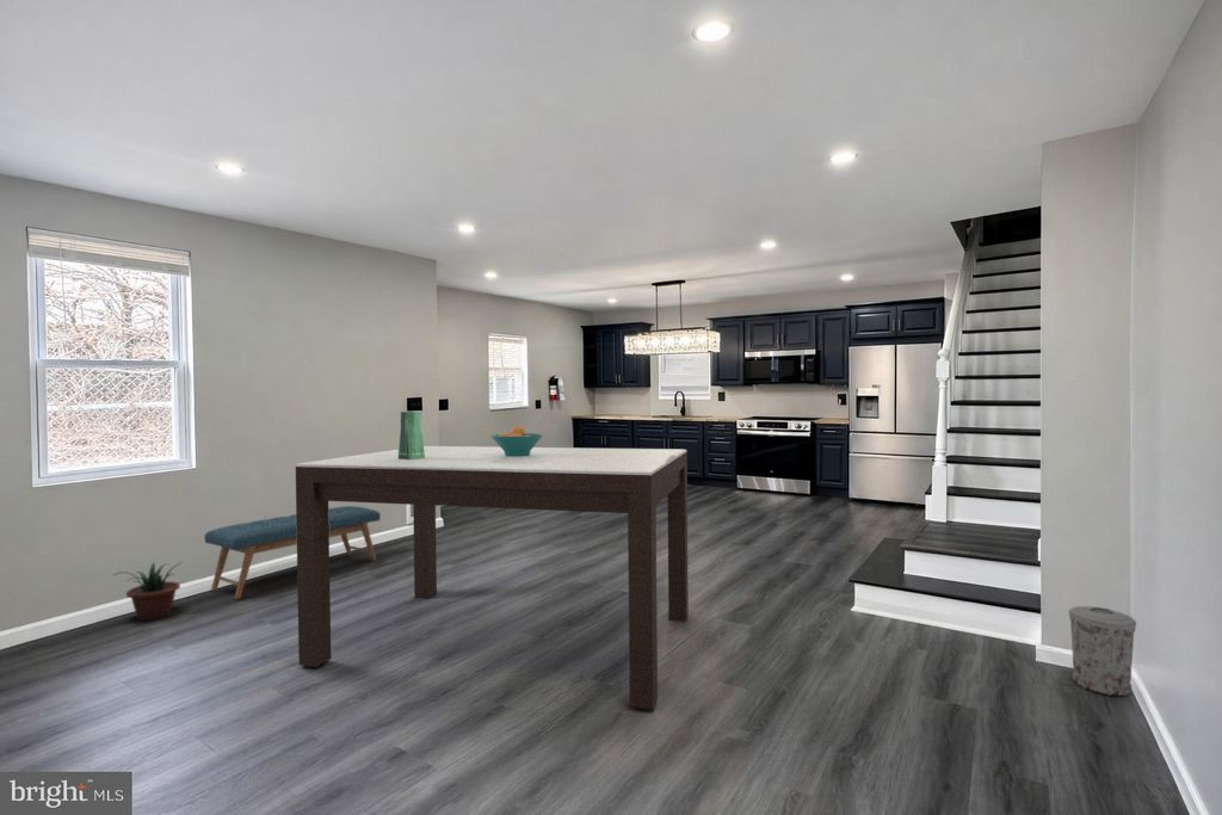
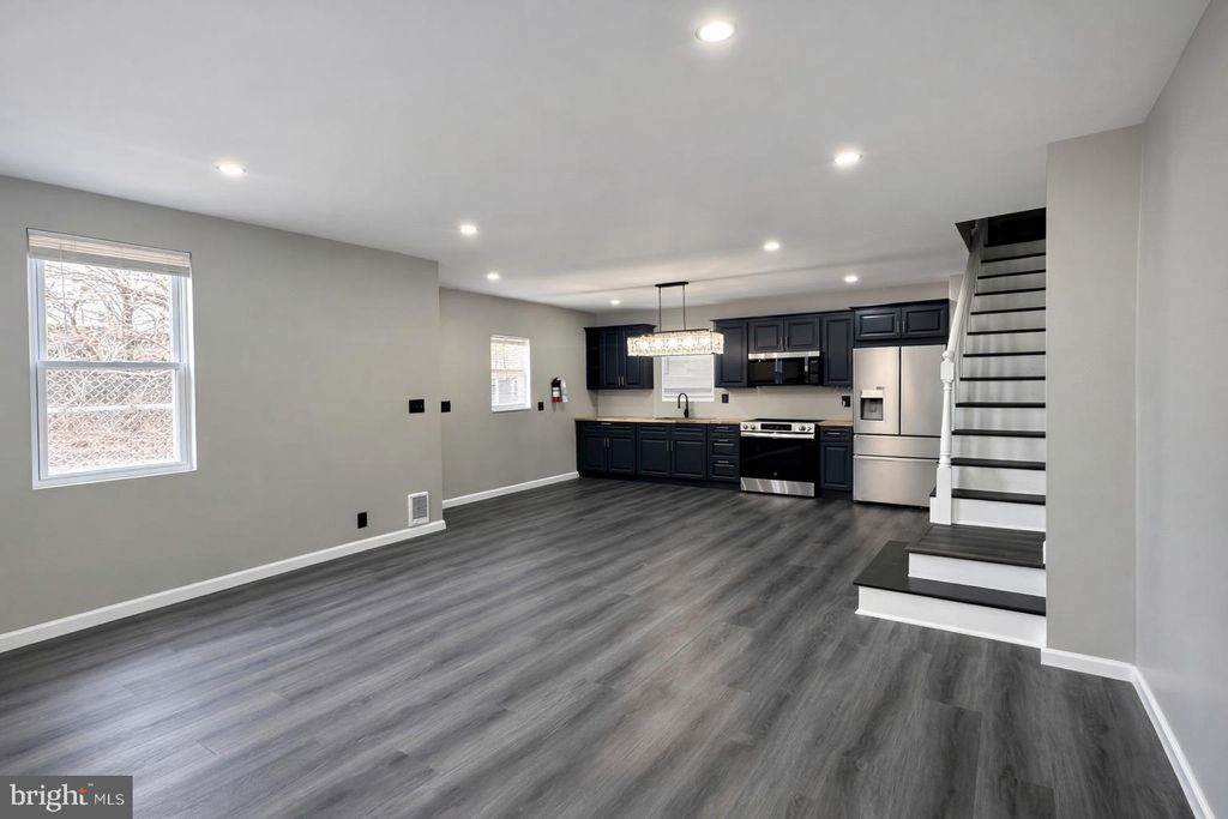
- potted plant [113,561,185,622]
- fruit bowl [490,425,544,456]
- dining table [295,445,690,711]
- bench [203,505,382,600]
- vase [397,410,425,459]
- trash can [1068,605,1137,697]
